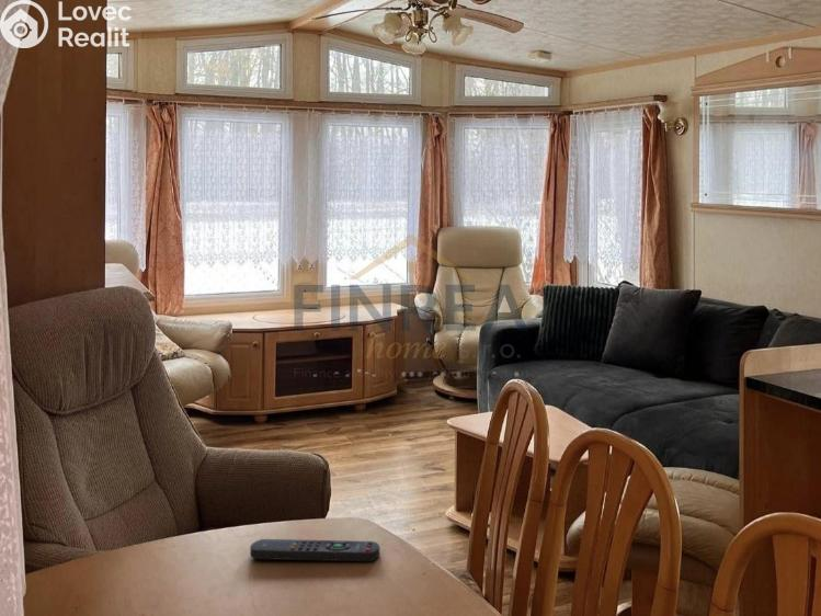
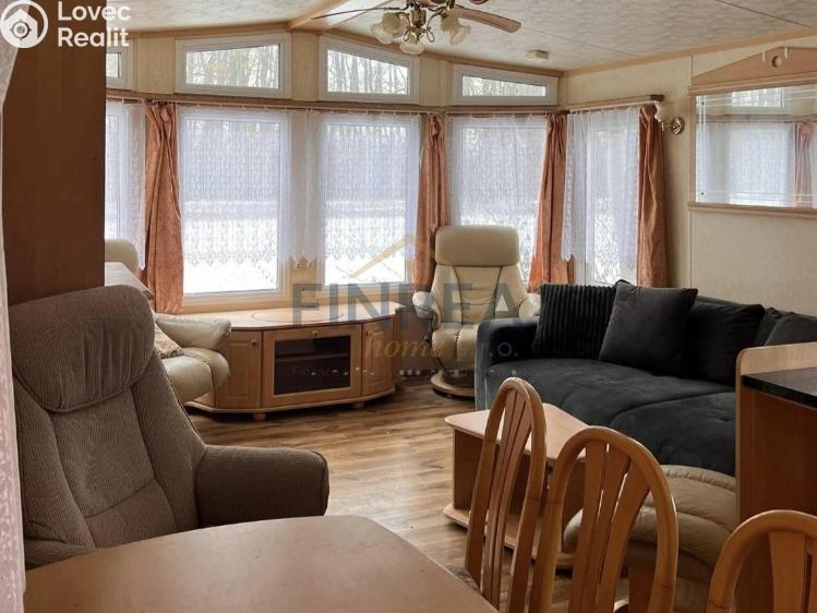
- remote control [249,538,380,562]
